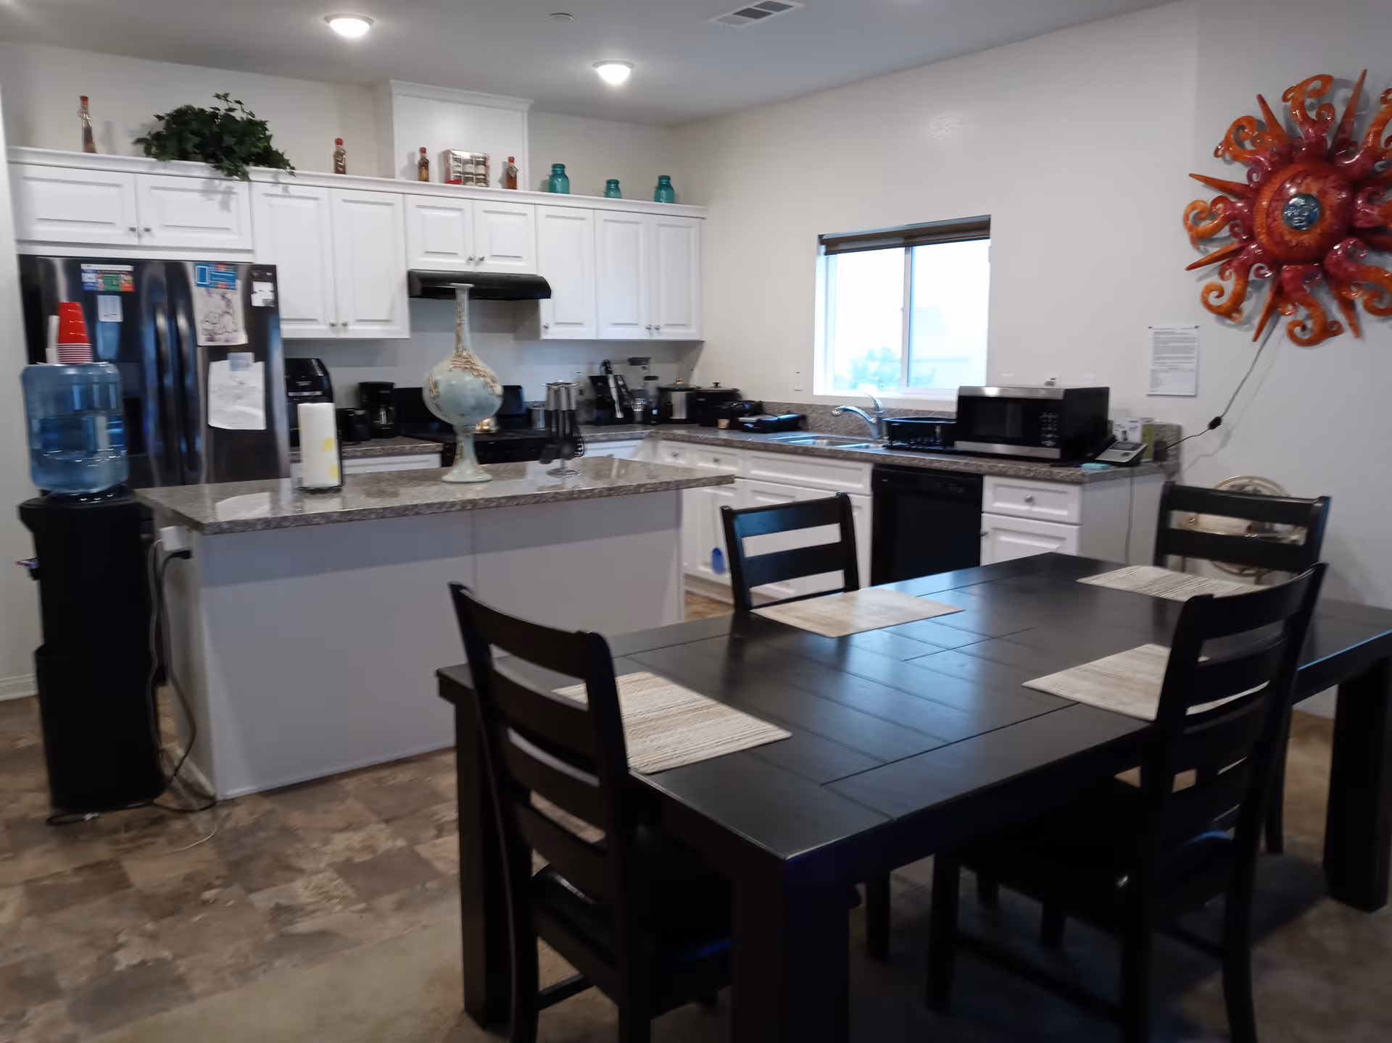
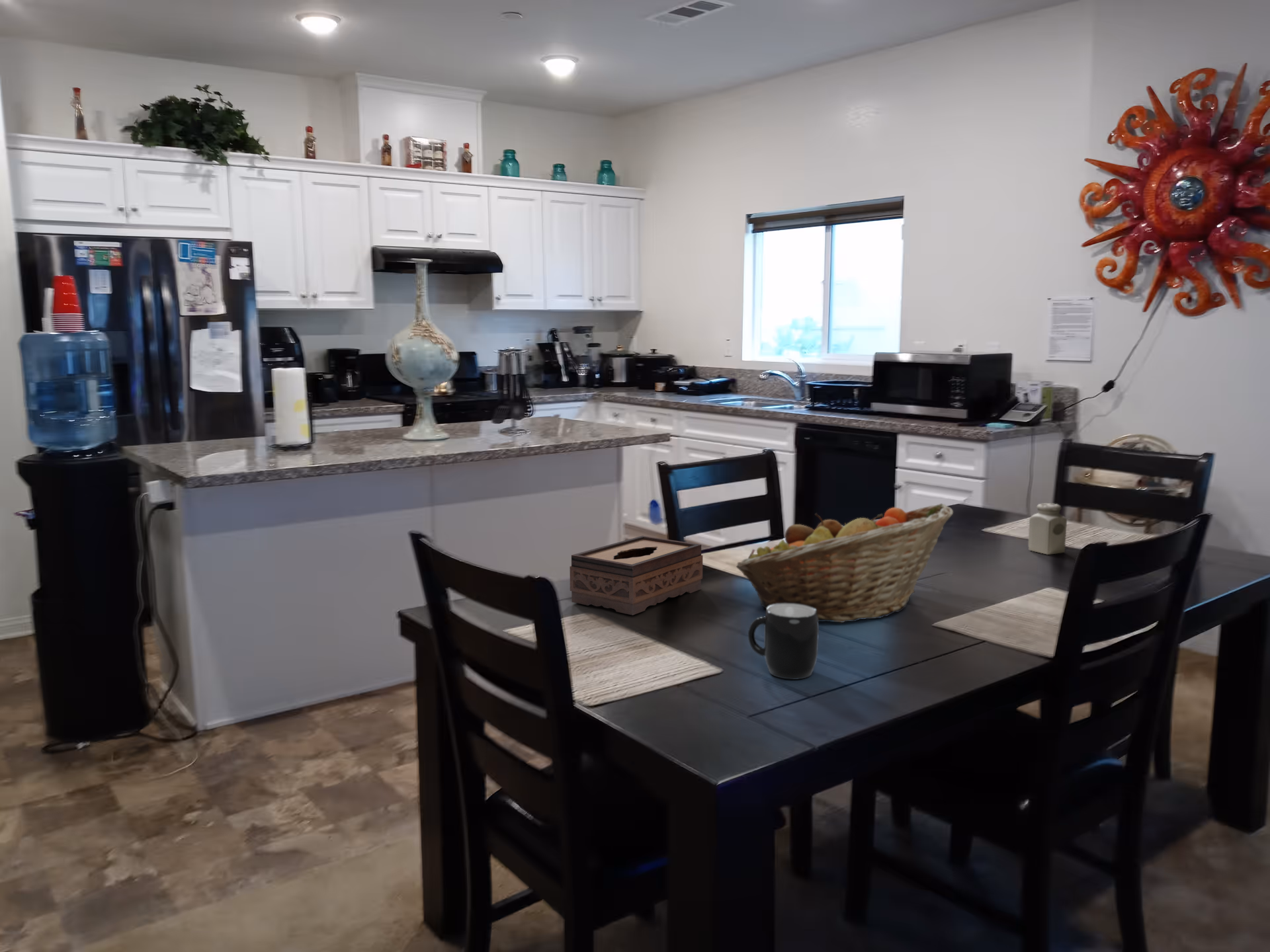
+ fruit basket [736,502,954,623]
+ tissue box [569,535,703,616]
+ salt shaker [1028,502,1068,555]
+ mug [747,603,820,680]
